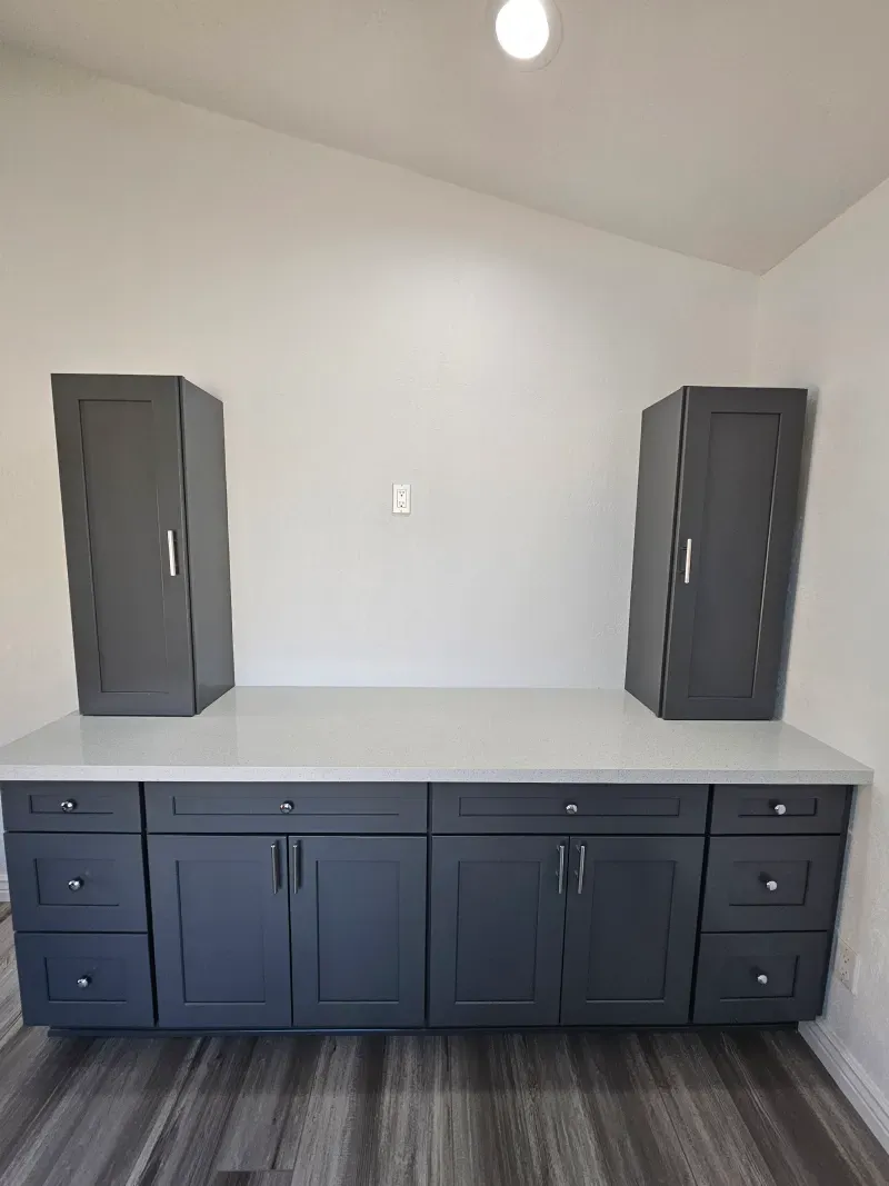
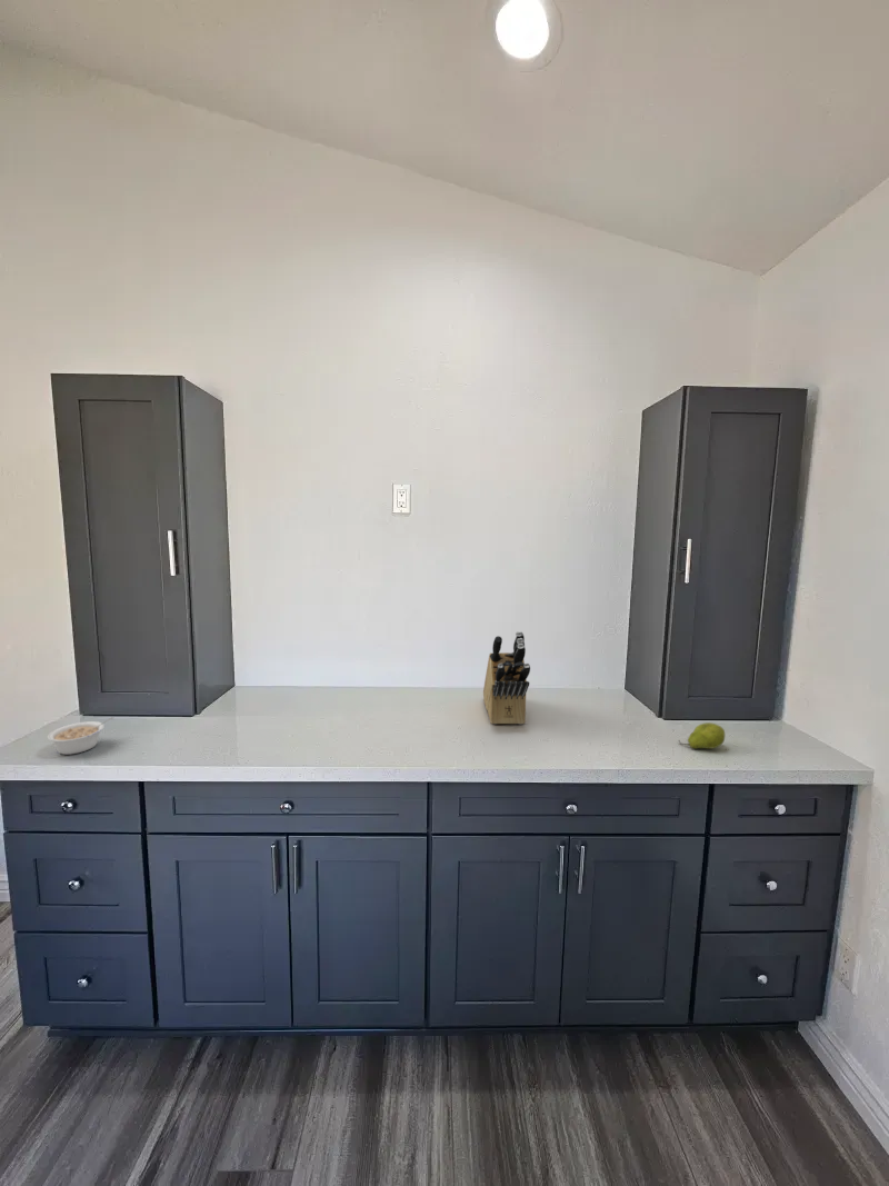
+ legume [47,716,114,756]
+ knife block [482,630,531,726]
+ fruit [678,721,726,750]
